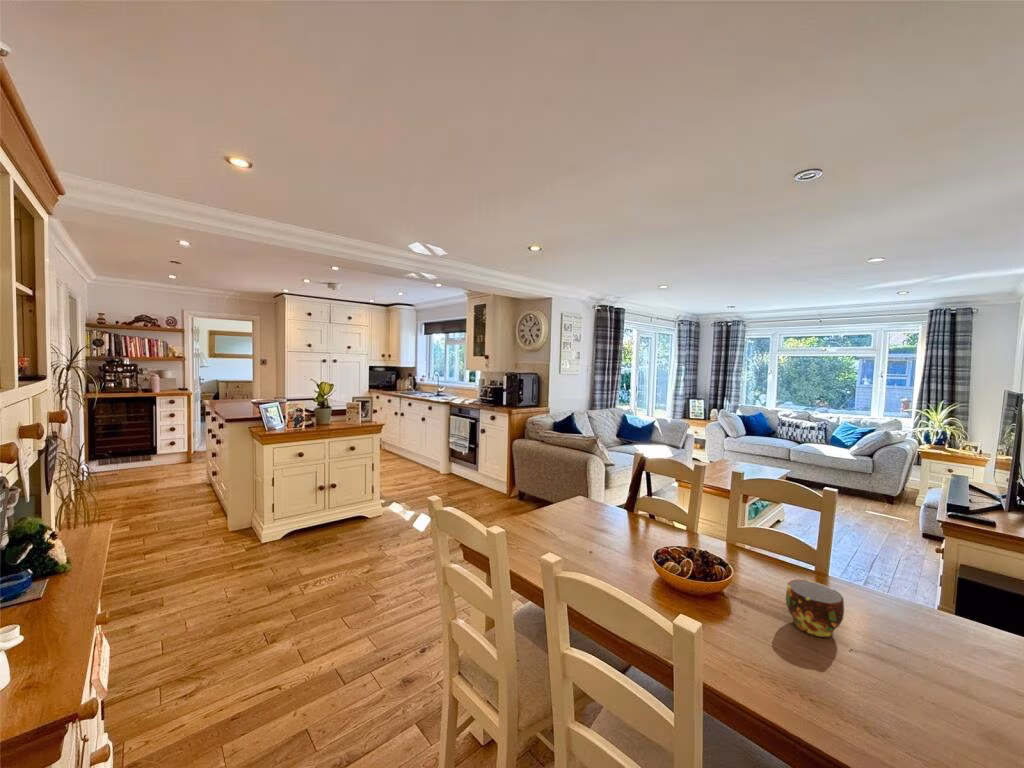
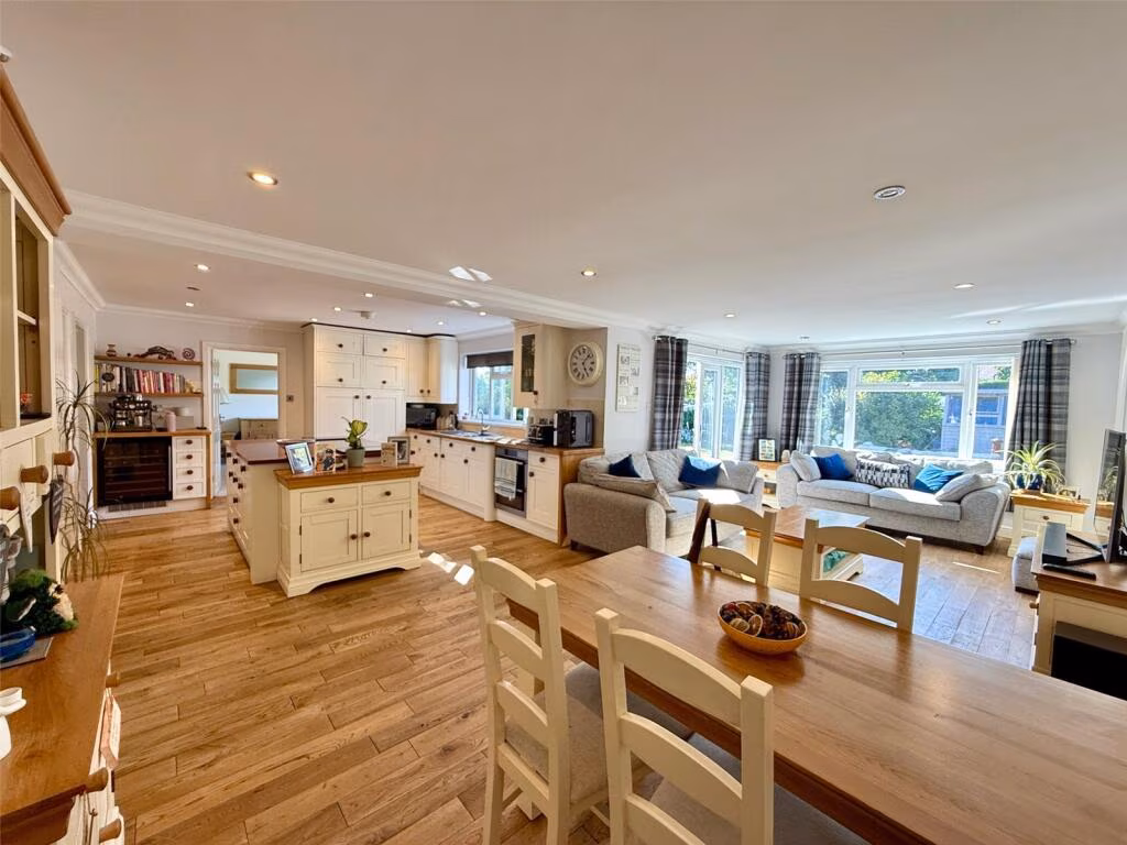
- cup [785,579,845,638]
